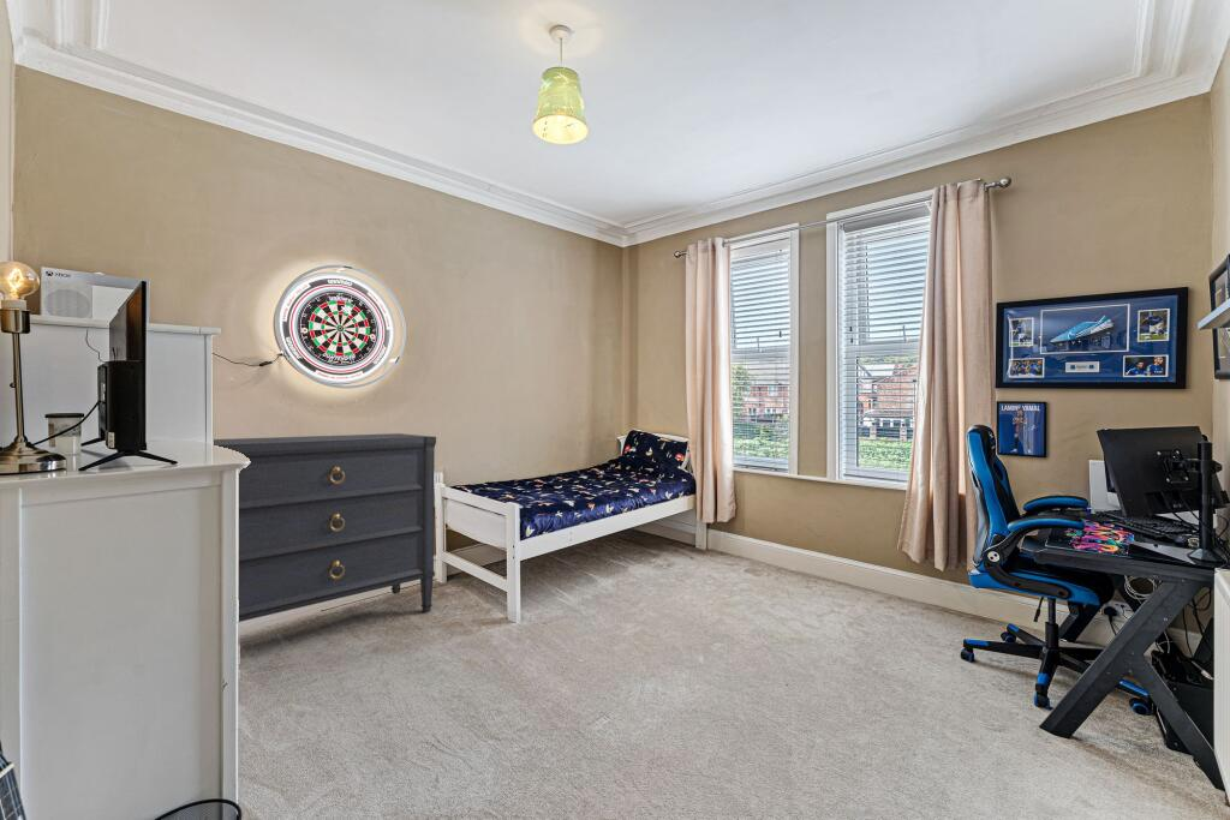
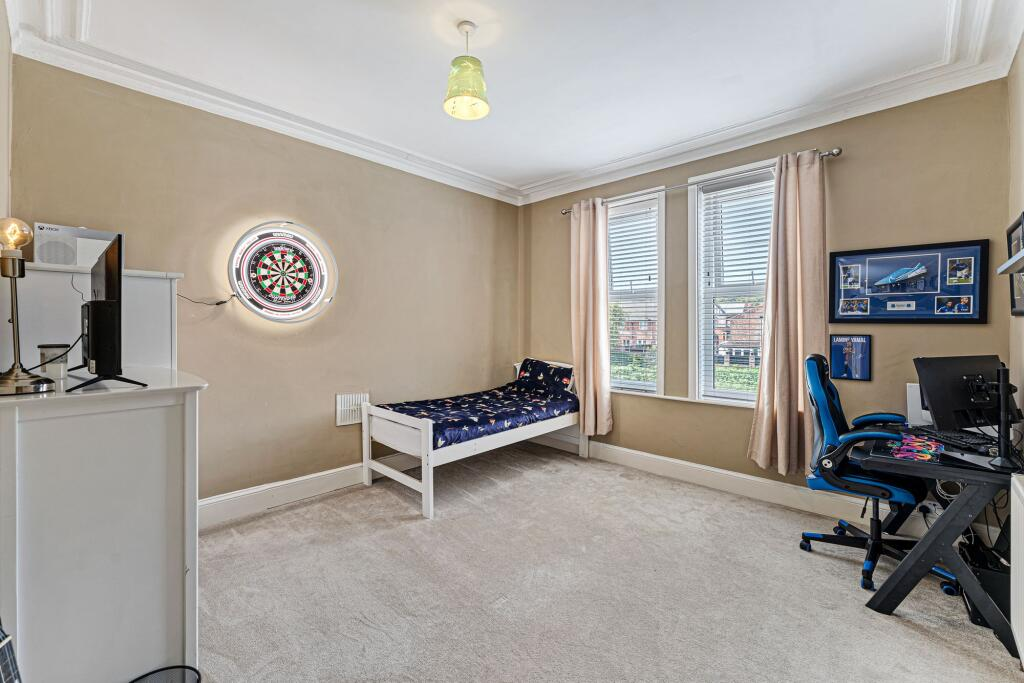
- dresser [213,432,437,623]
